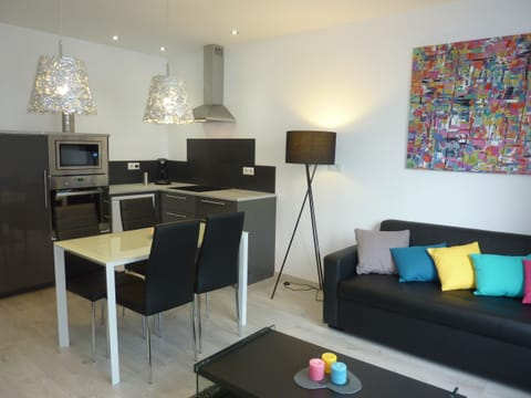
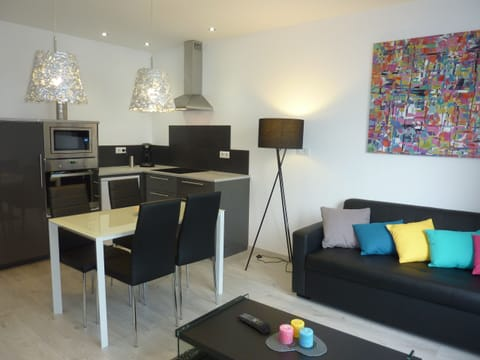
+ remote control [236,312,271,335]
